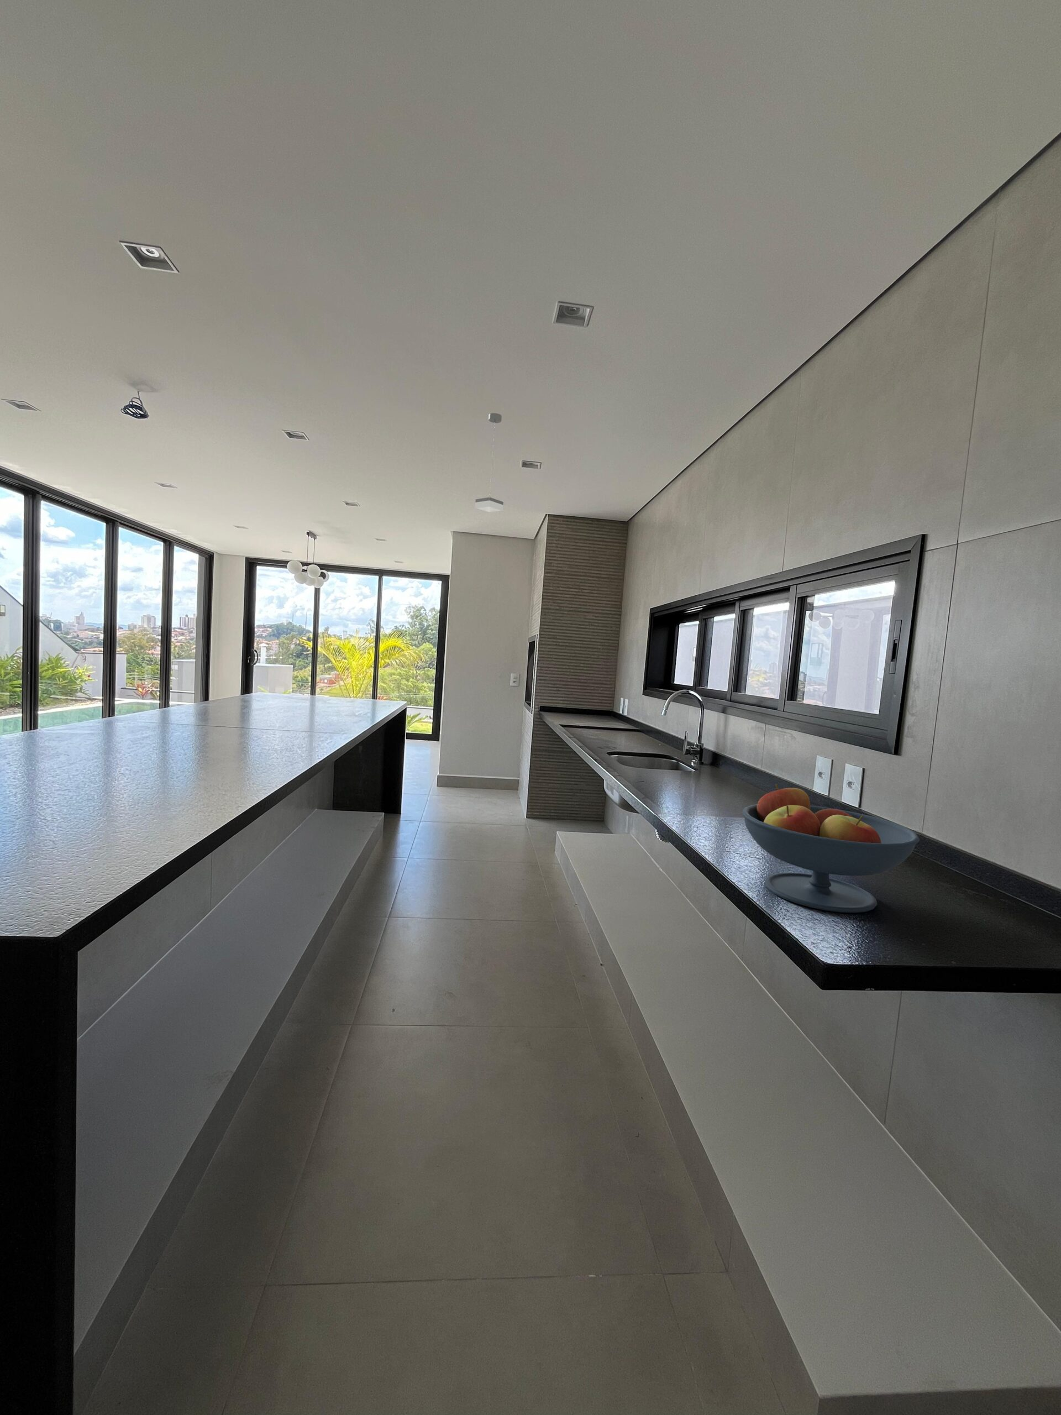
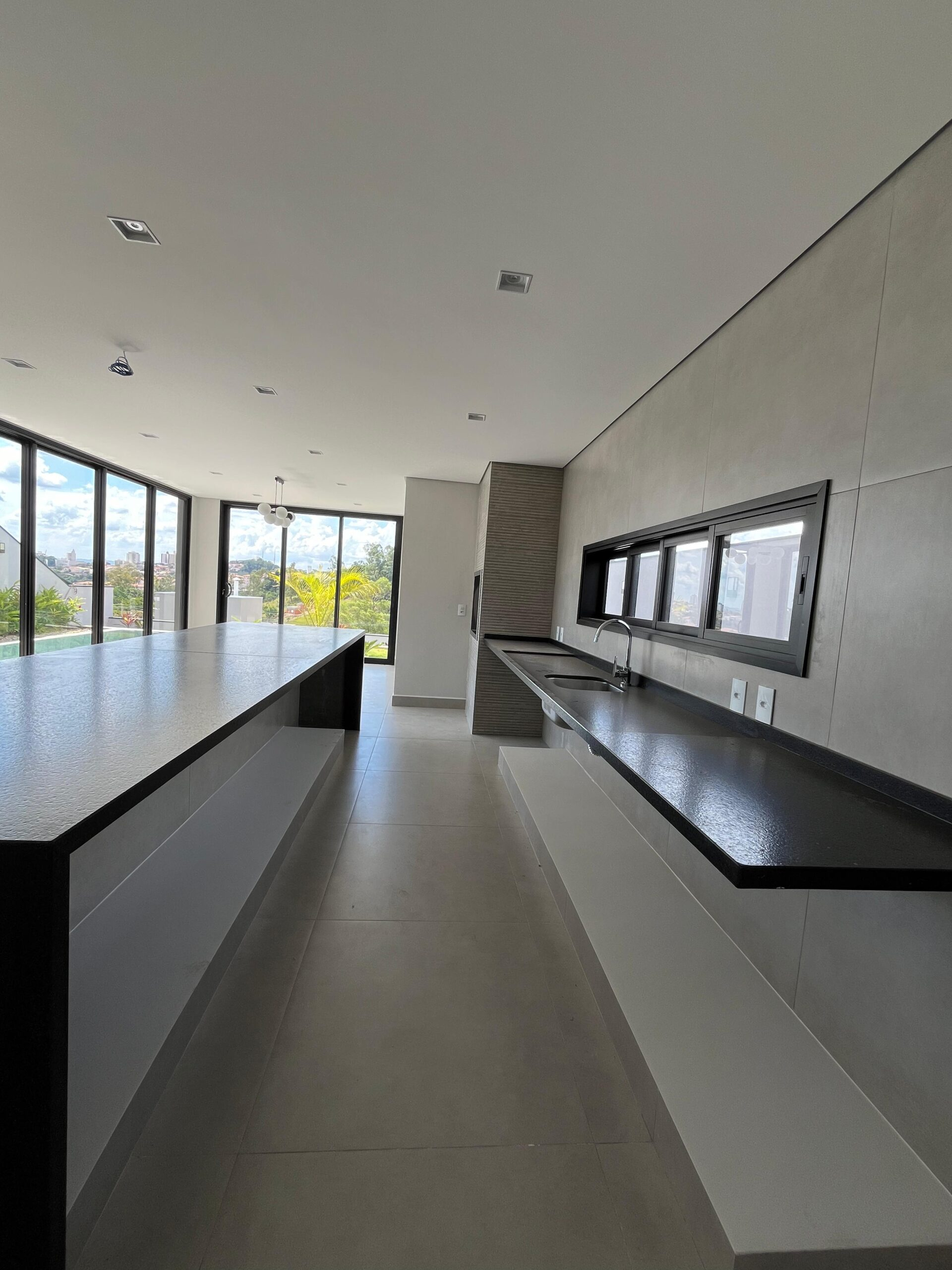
- fruit bowl [741,783,921,914]
- pendant lamp [475,412,504,513]
